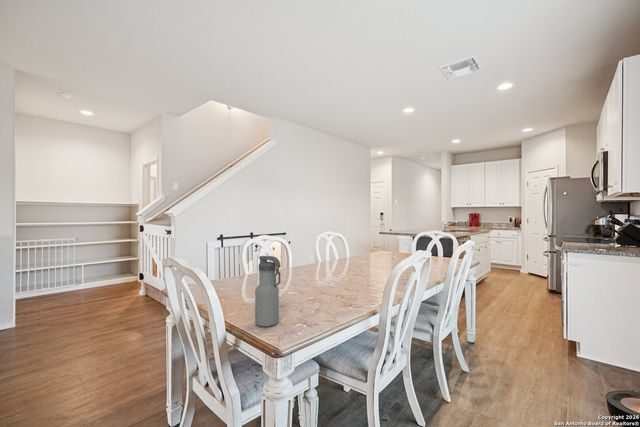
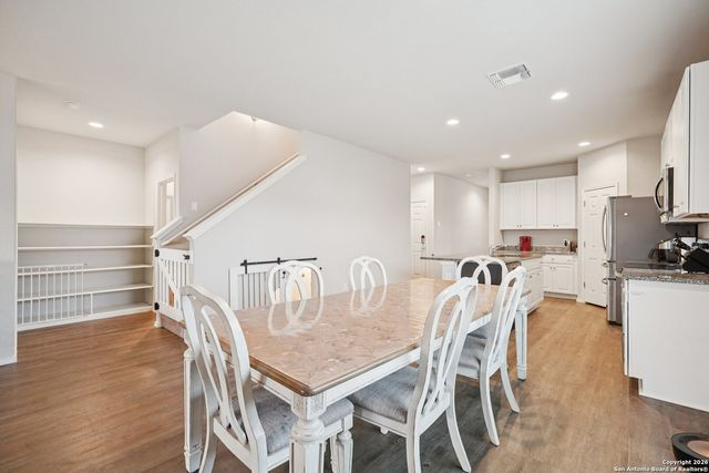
- water bottle [254,255,281,328]
